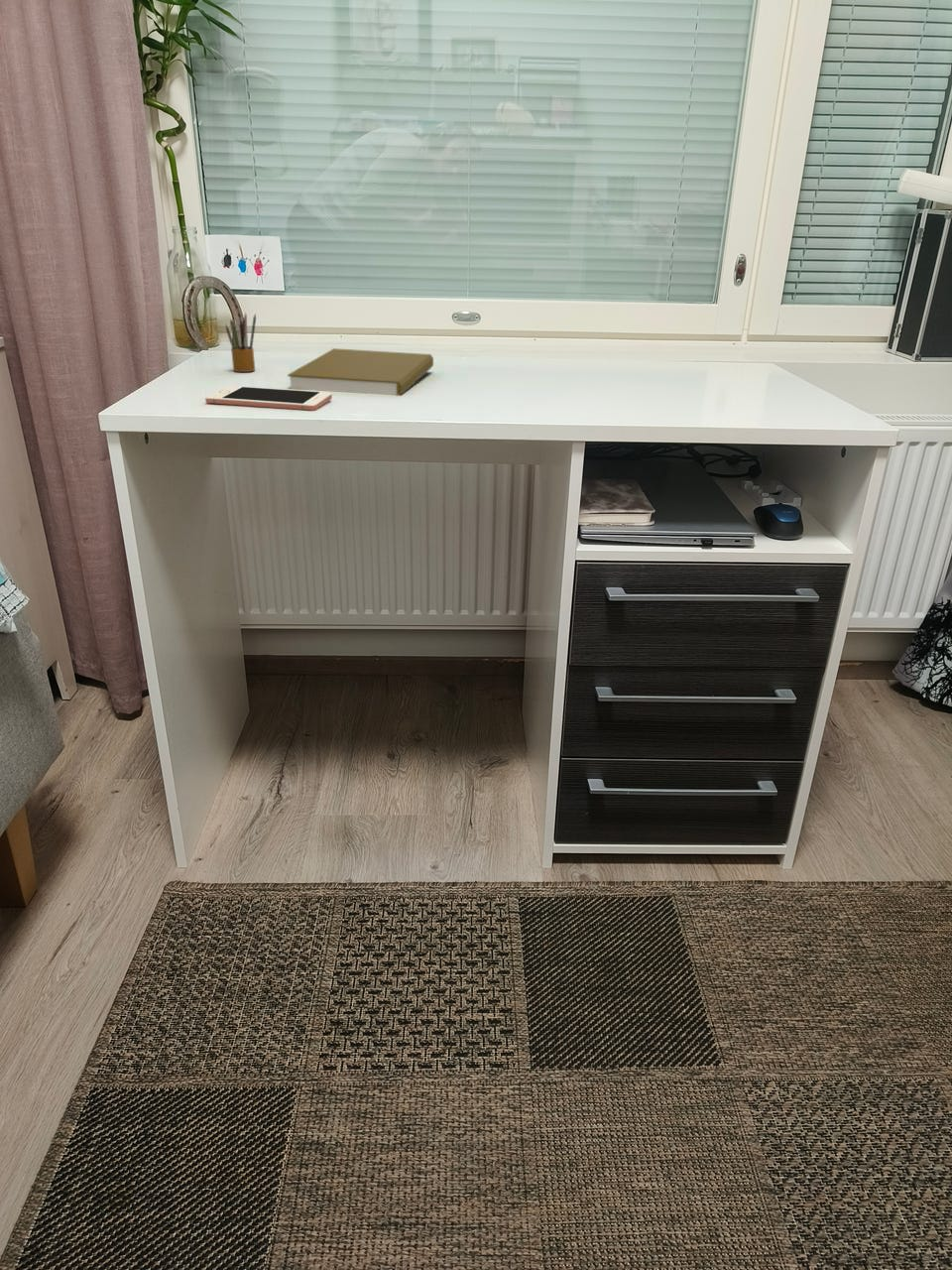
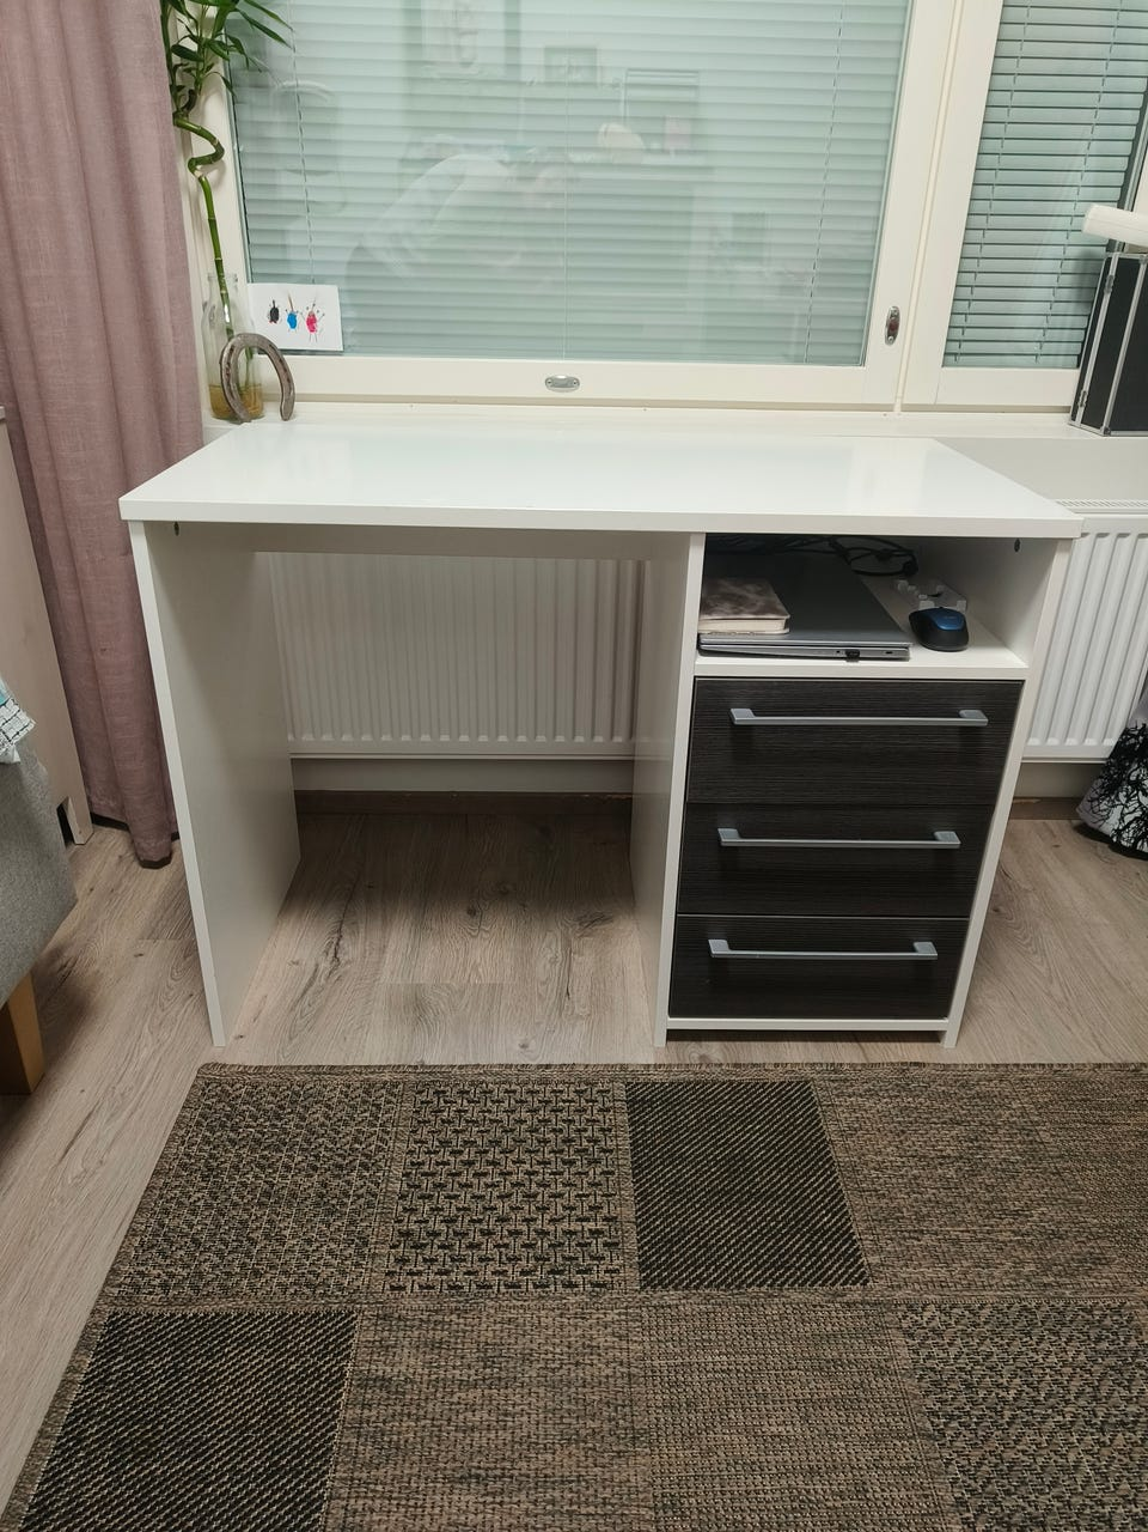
- cell phone [204,385,333,412]
- book [287,347,434,397]
- pencil box [225,312,257,373]
